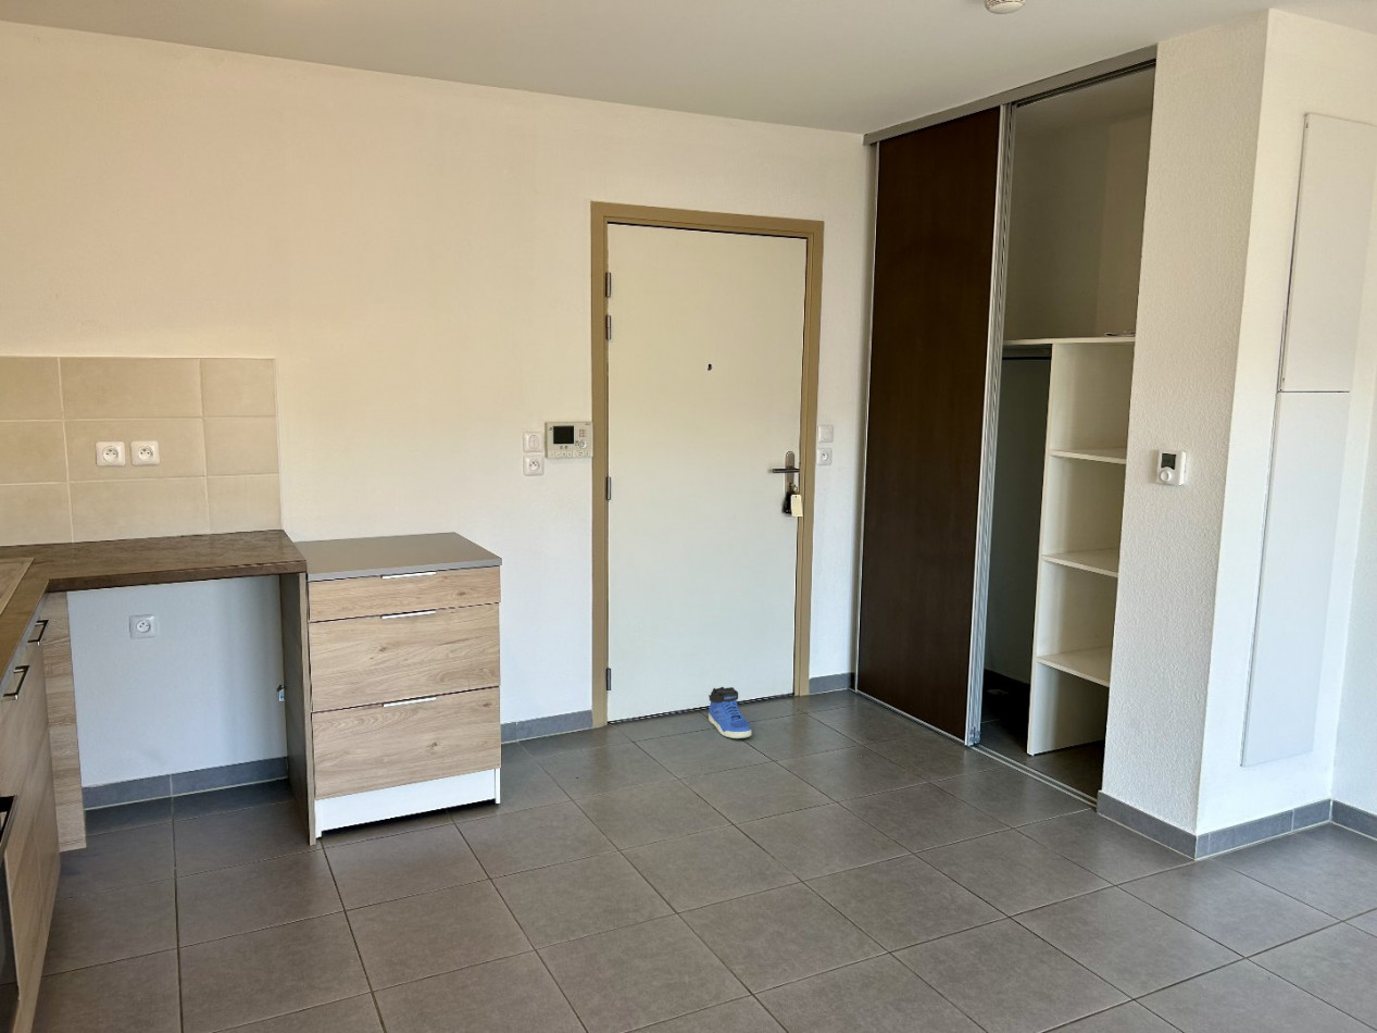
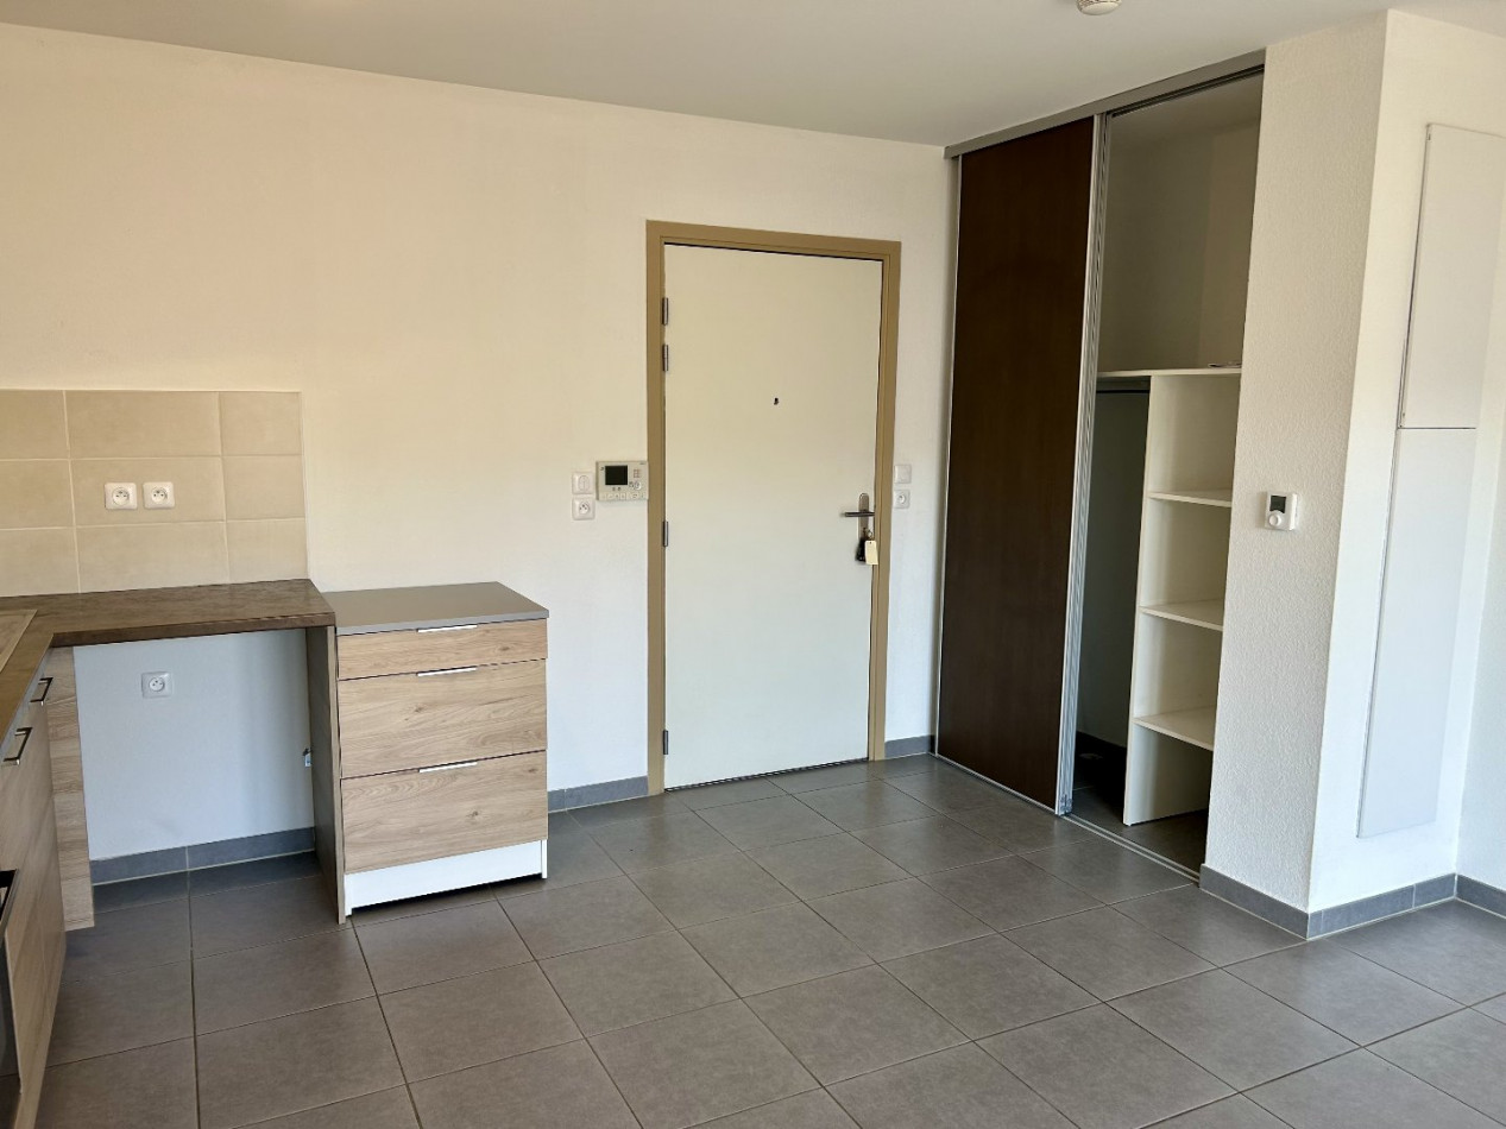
- sneaker [708,686,752,739]
